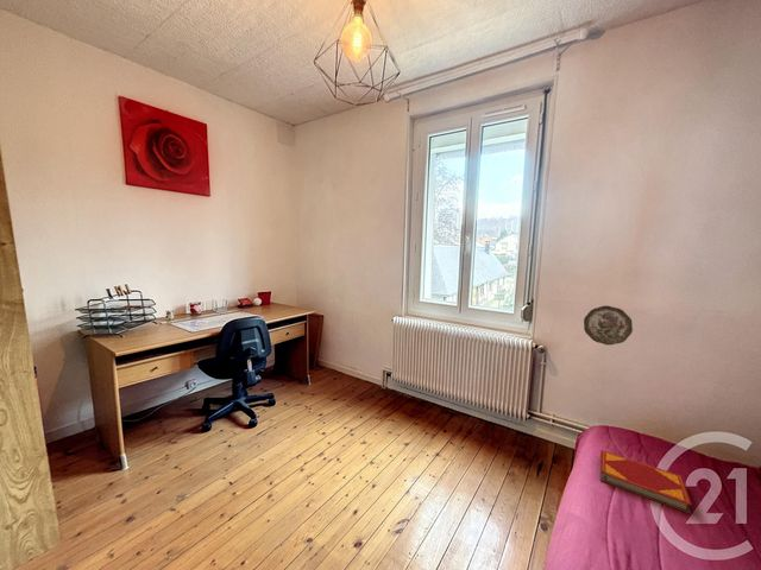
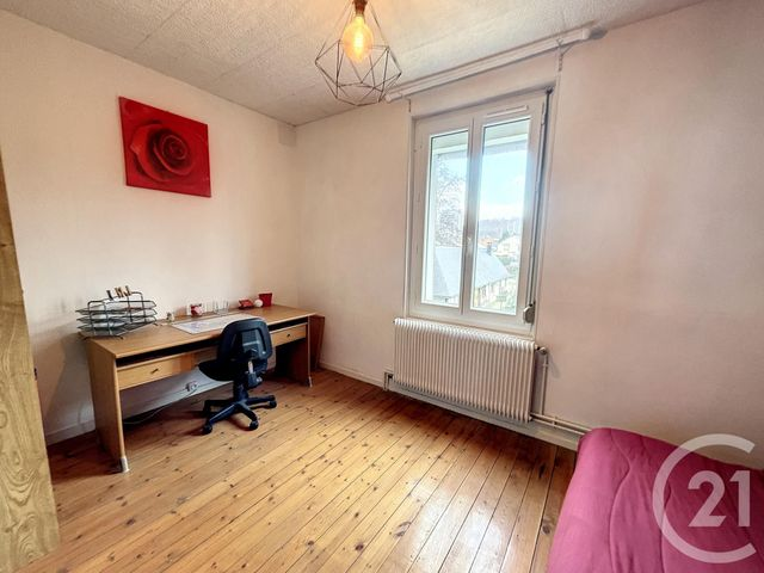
- hardback book [599,449,693,515]
- decorative plate [583,305,634,347]
